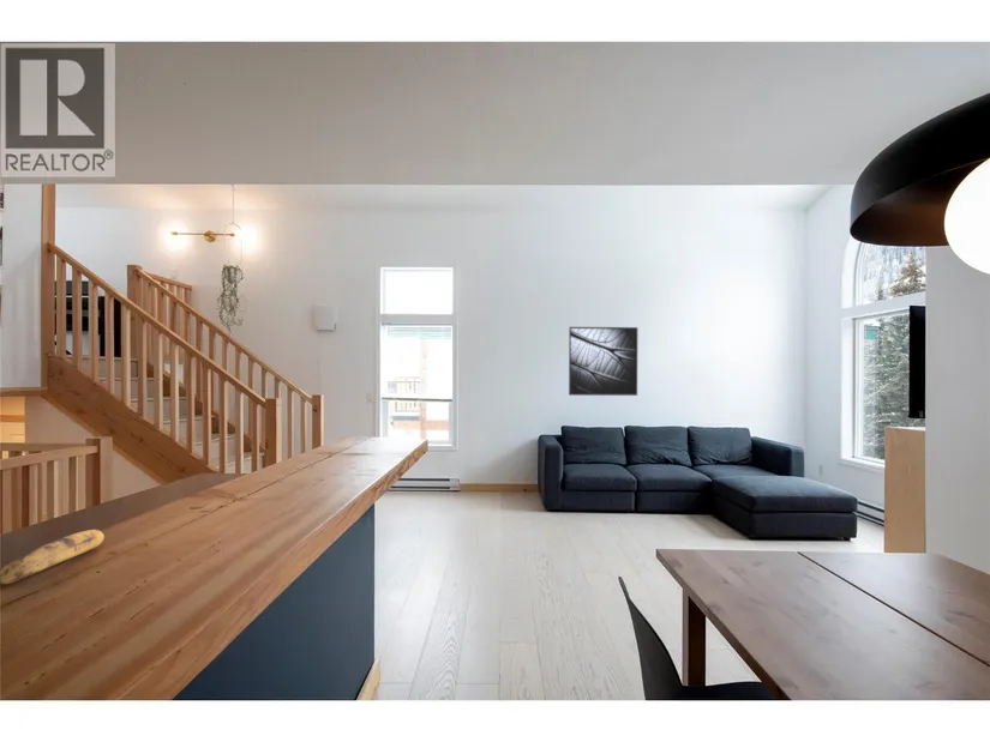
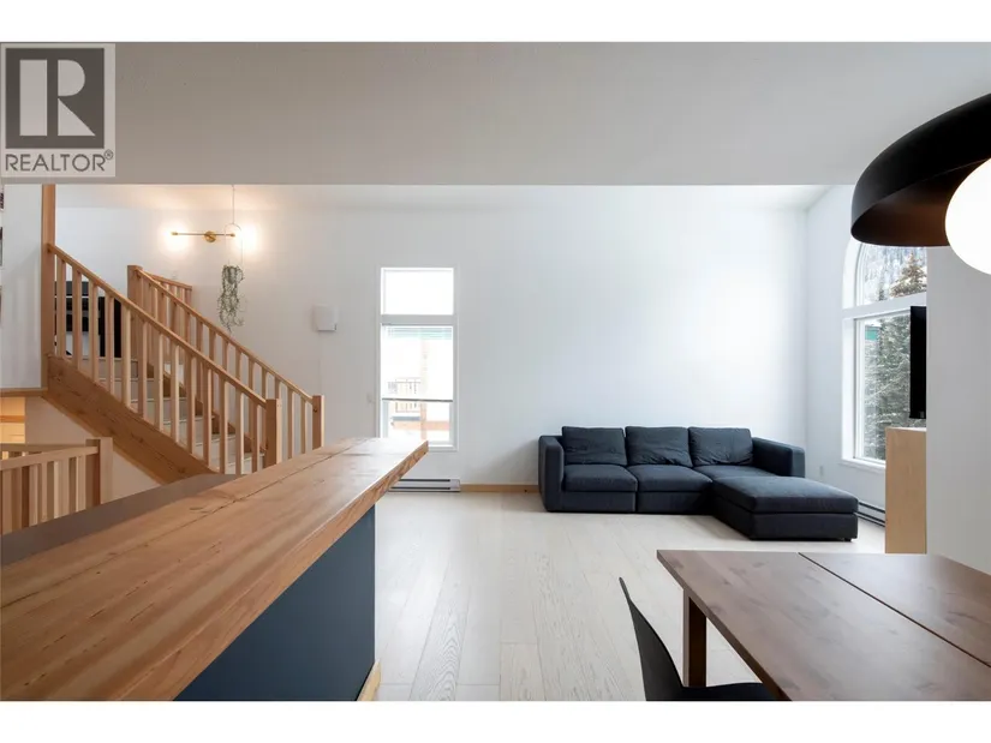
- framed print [568,326,638,397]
- banana [0,529,106,585]
